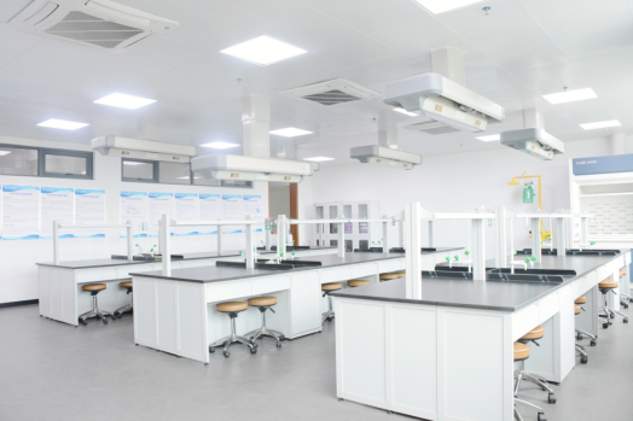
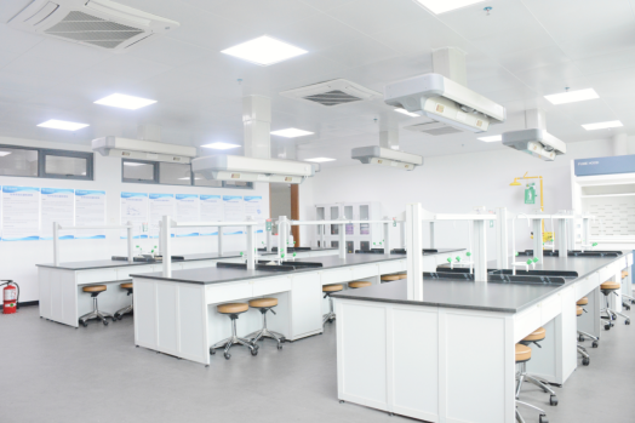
+ fire extinguisher [0,279,21,315]
